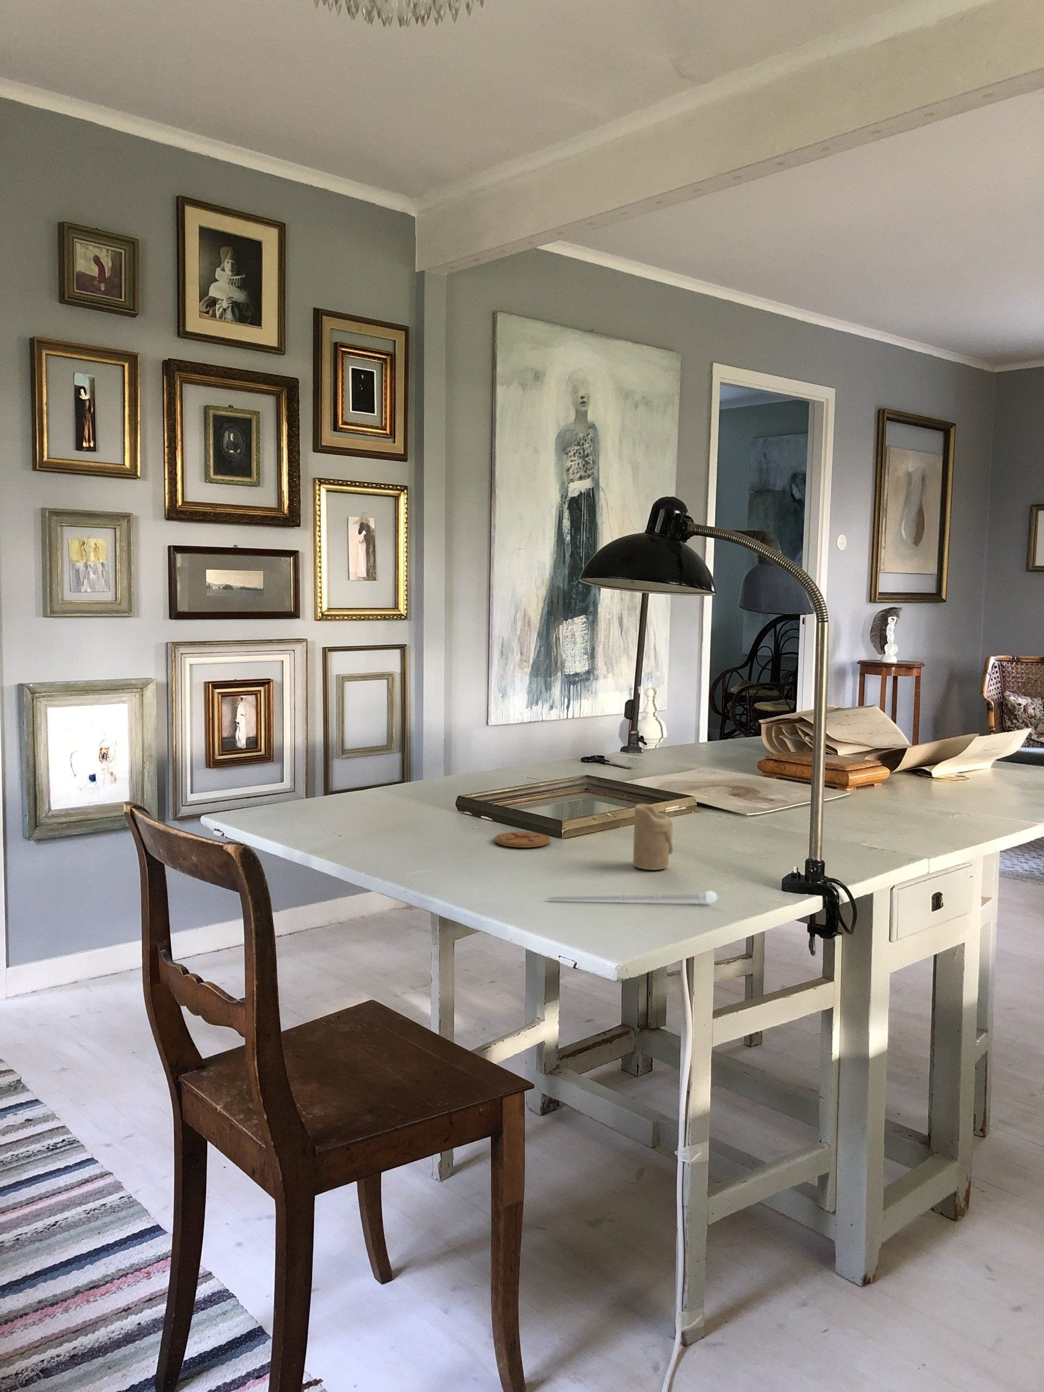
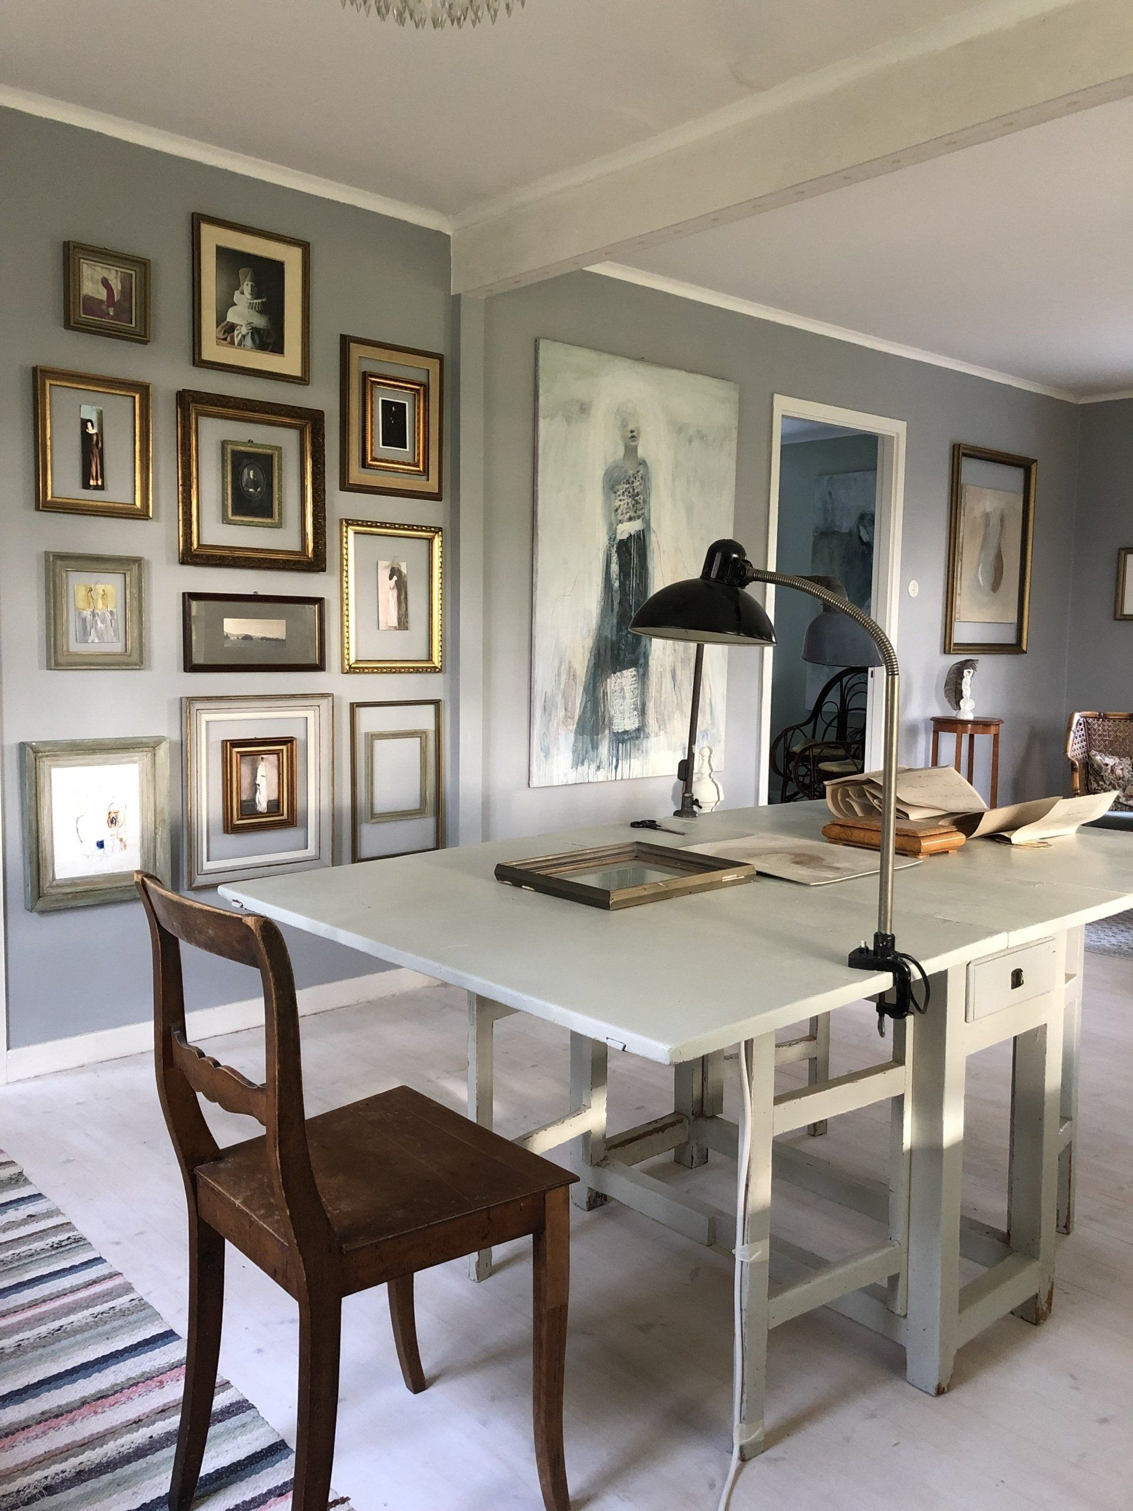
- coaster [493,832,551,848]
- candle [633,803,673,870]
- paintbrush [547,890,717,903]
